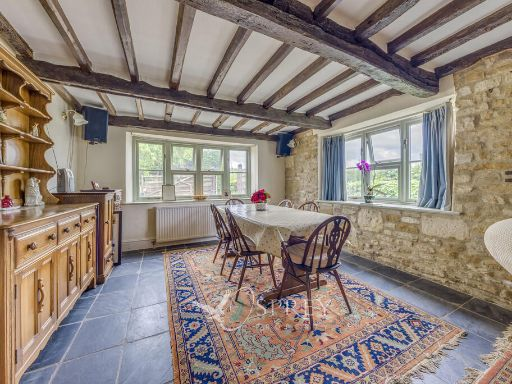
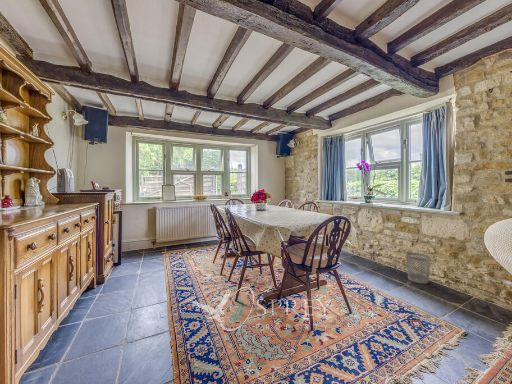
+ wastebasket [405,252,432,285]
